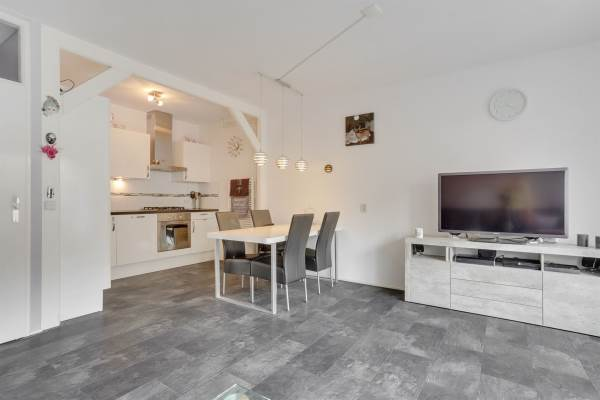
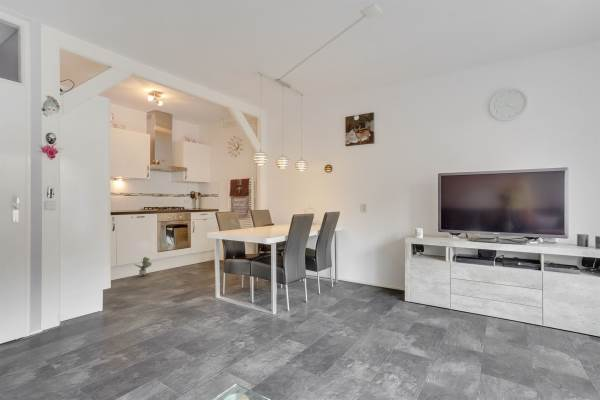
+ potted plant [133,256,153,277]
